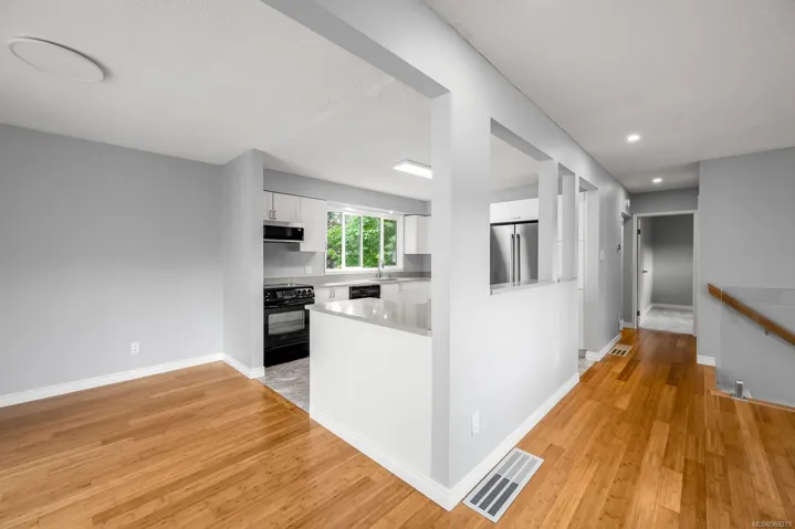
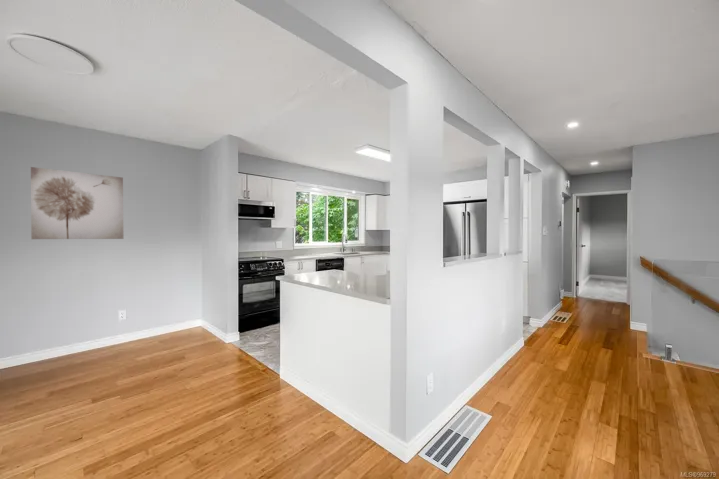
+ wall art [30,166,124,240]
